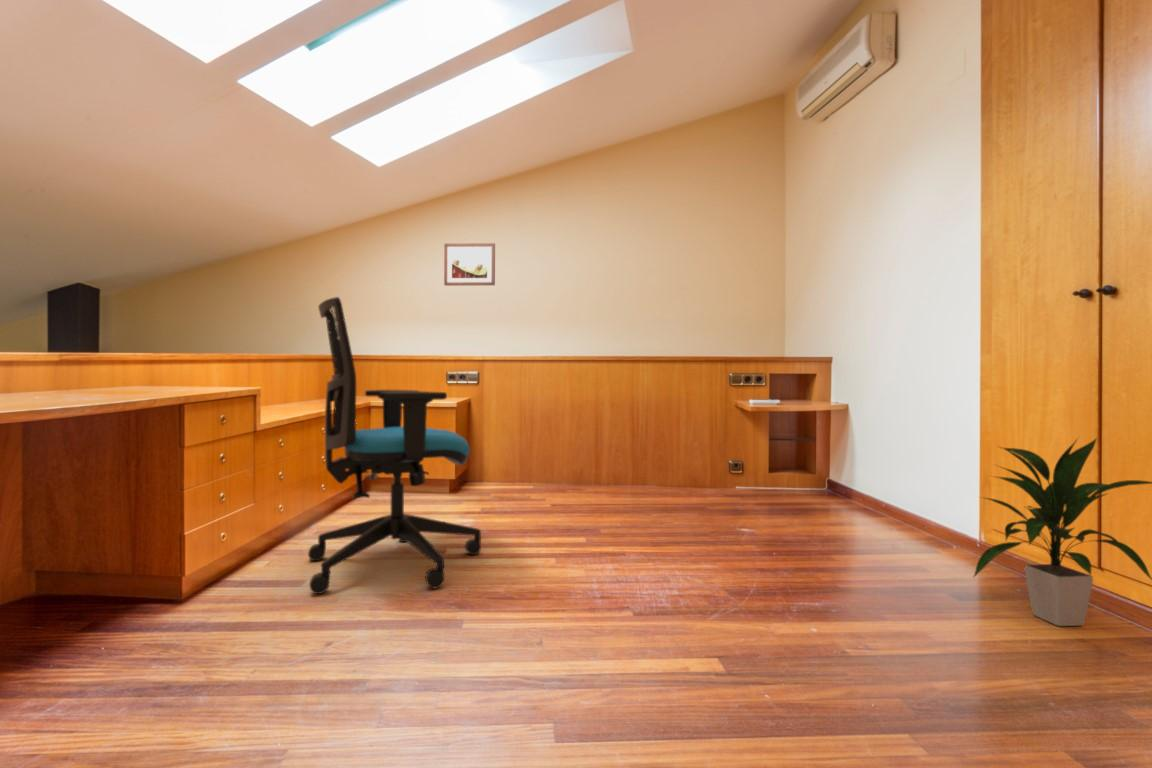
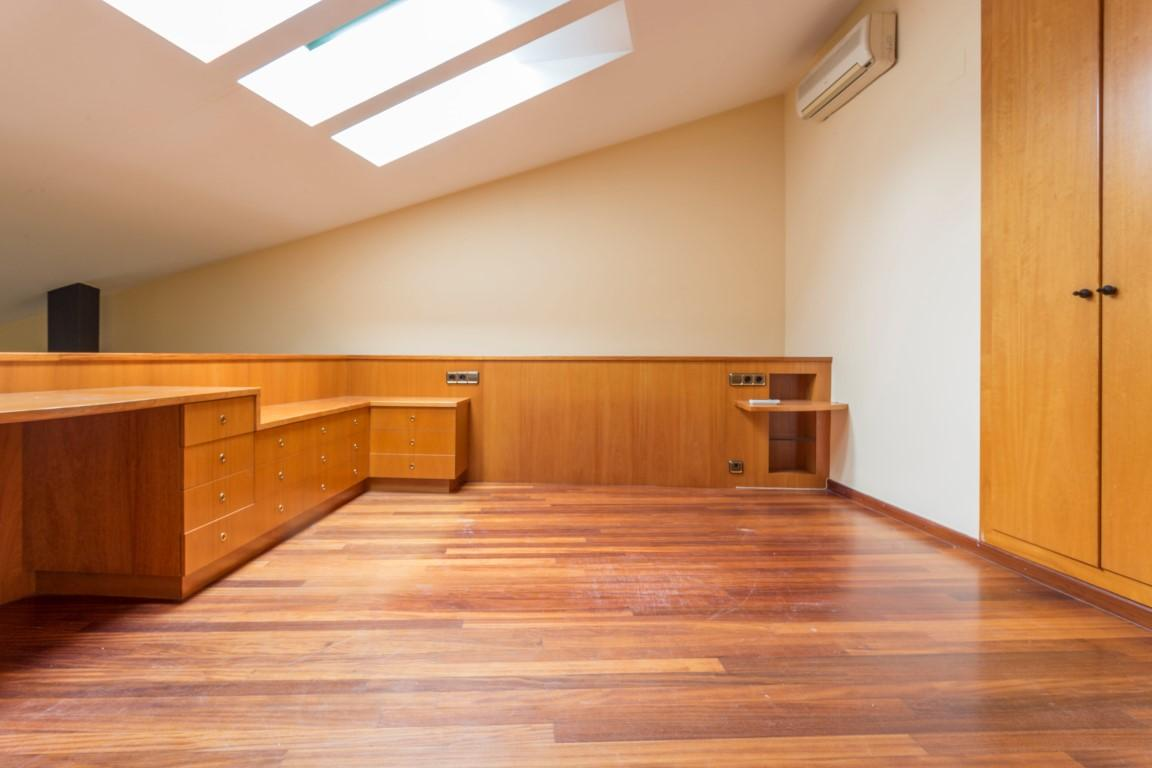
- wall art [443,242,496,287]
- indoor plant [972,436,1152,627]
- office chair [307,296,482,595]
